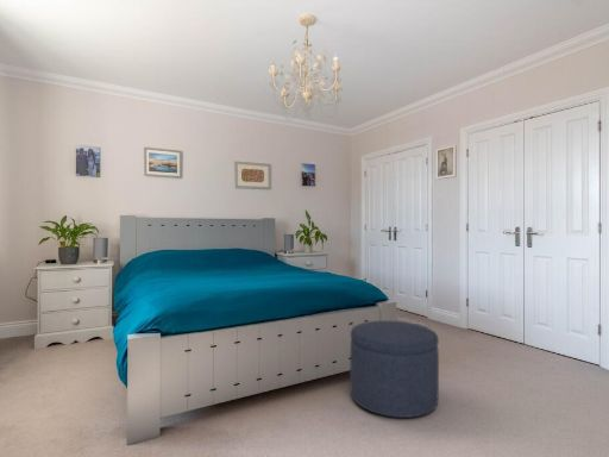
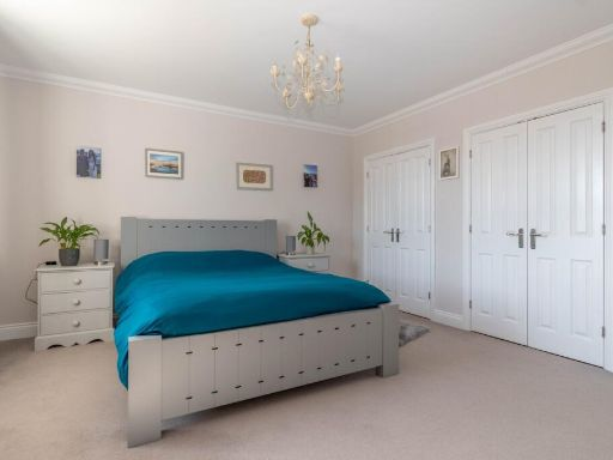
- ottoman [349,320,440,419]
